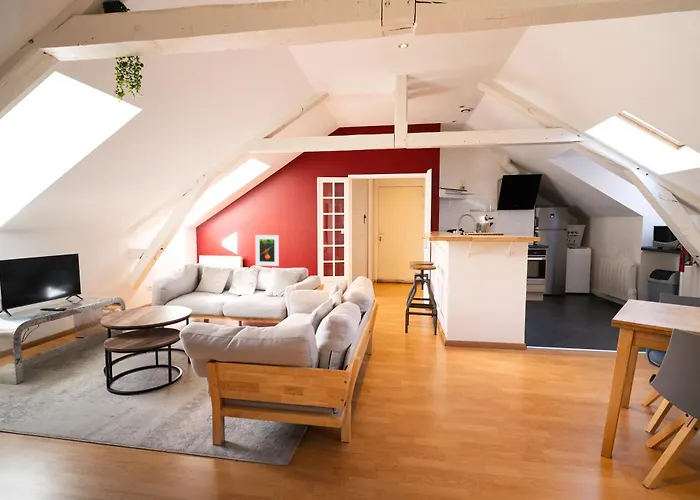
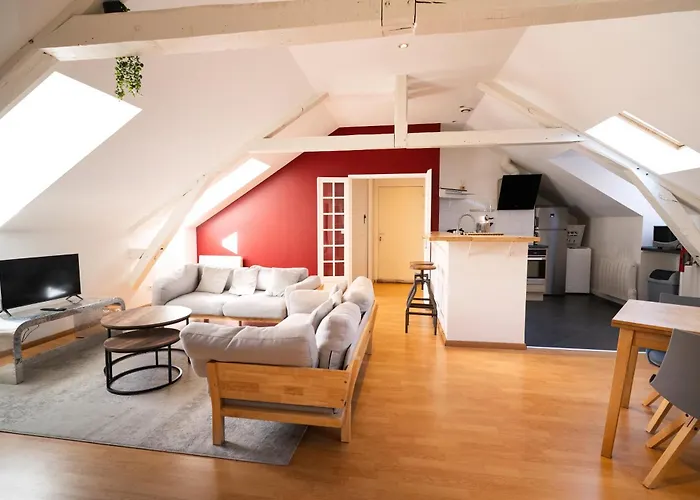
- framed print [255,234,280,267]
